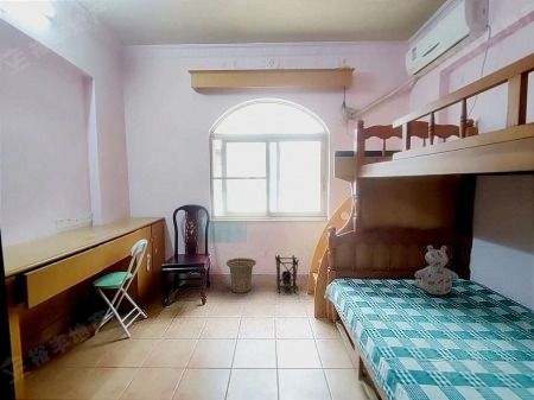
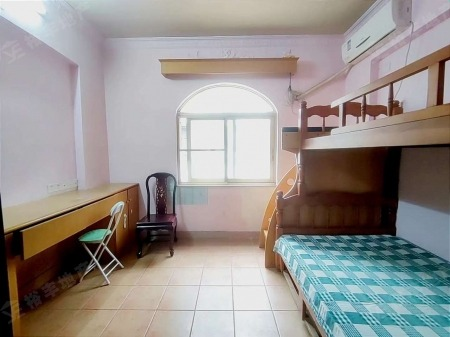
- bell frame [274,254,300,294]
- stuffed bear [413,245,459,296]
- basket [224,256,258,294]
